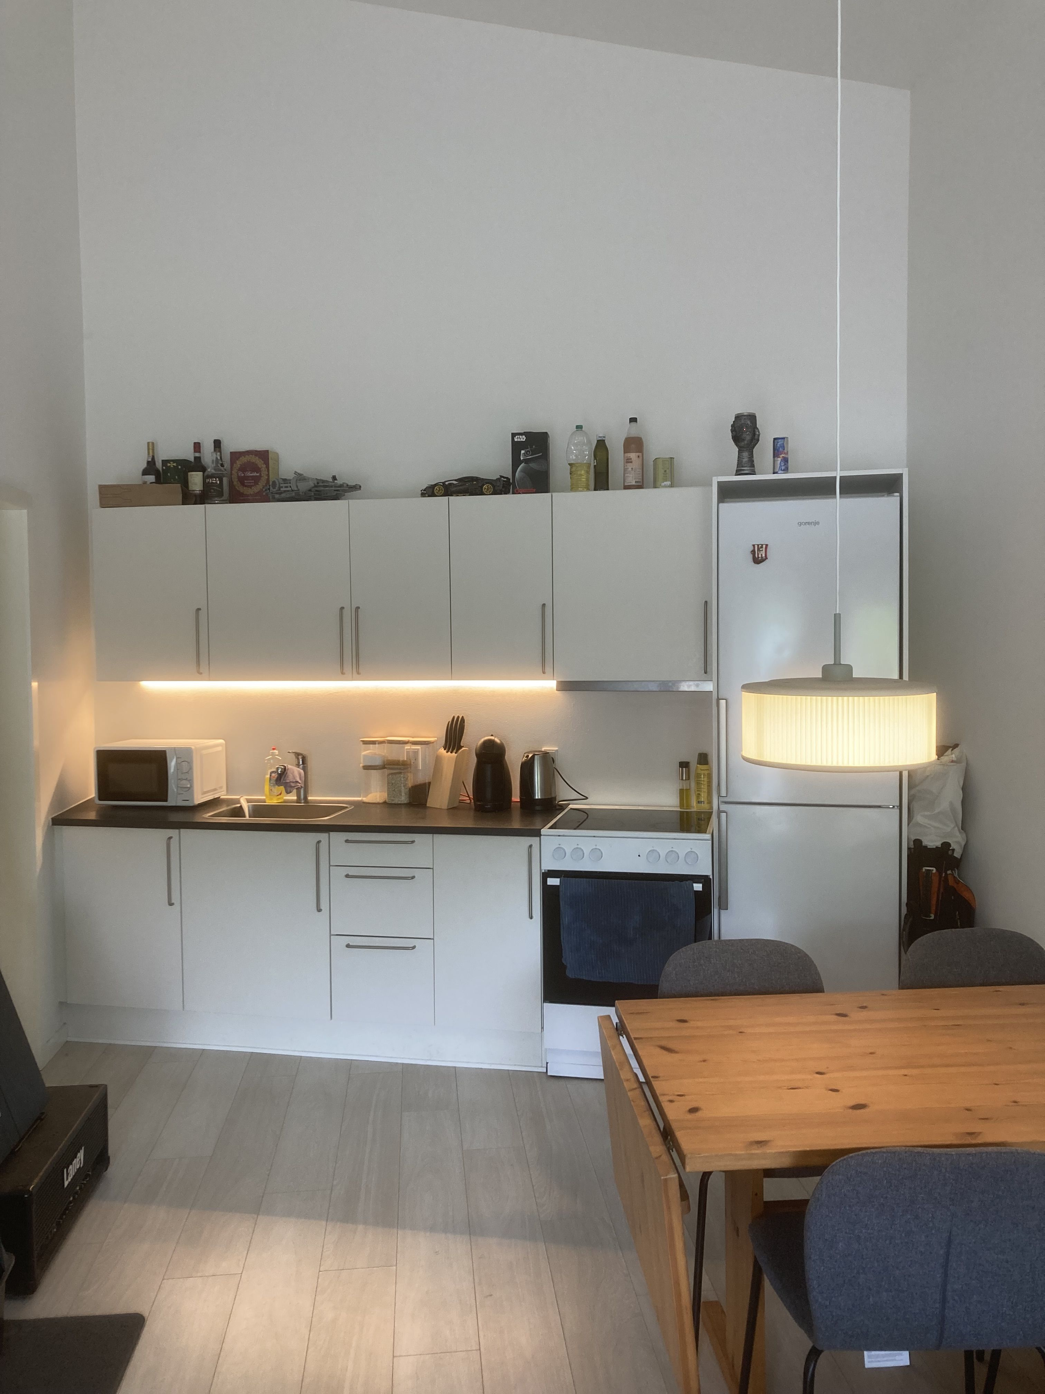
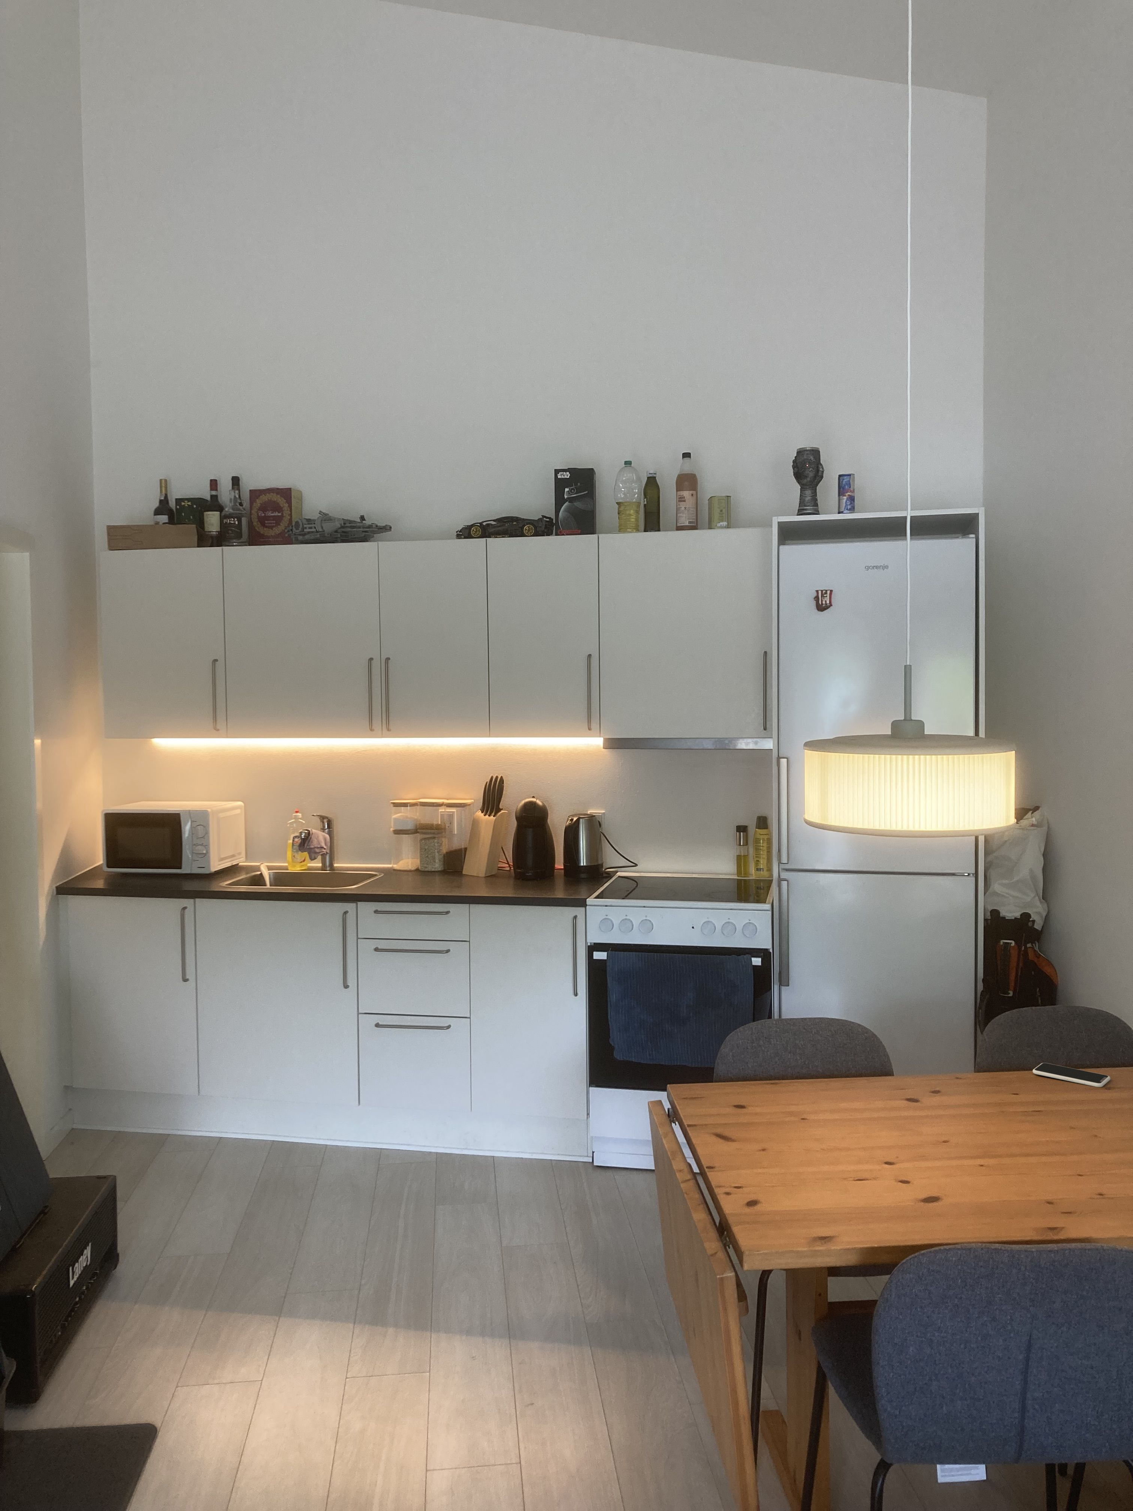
+ smartphone [1032,1062,1110,1087]
